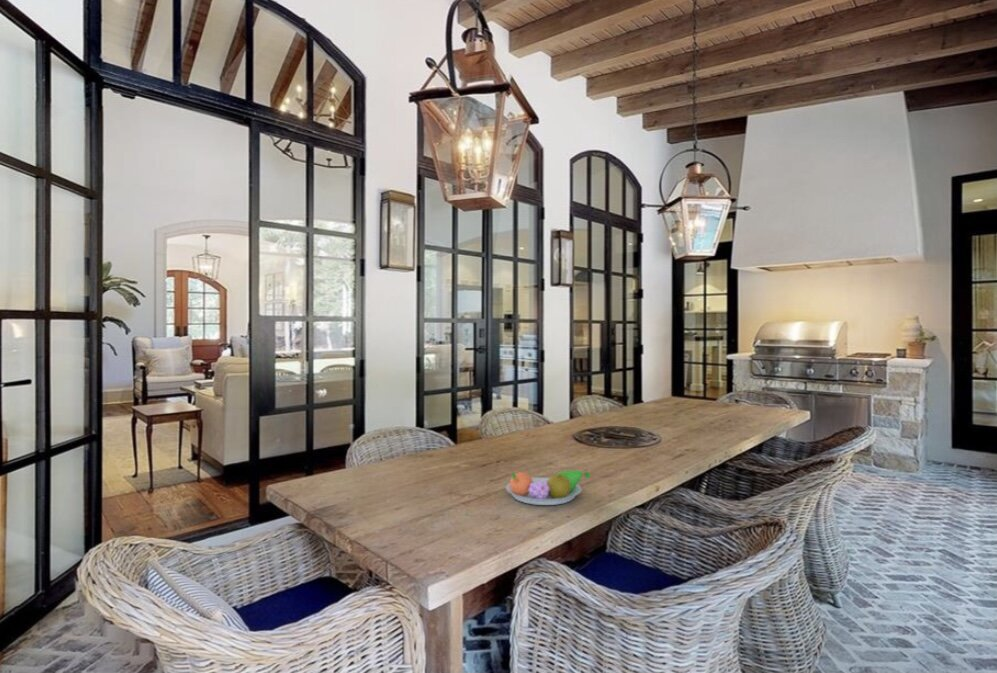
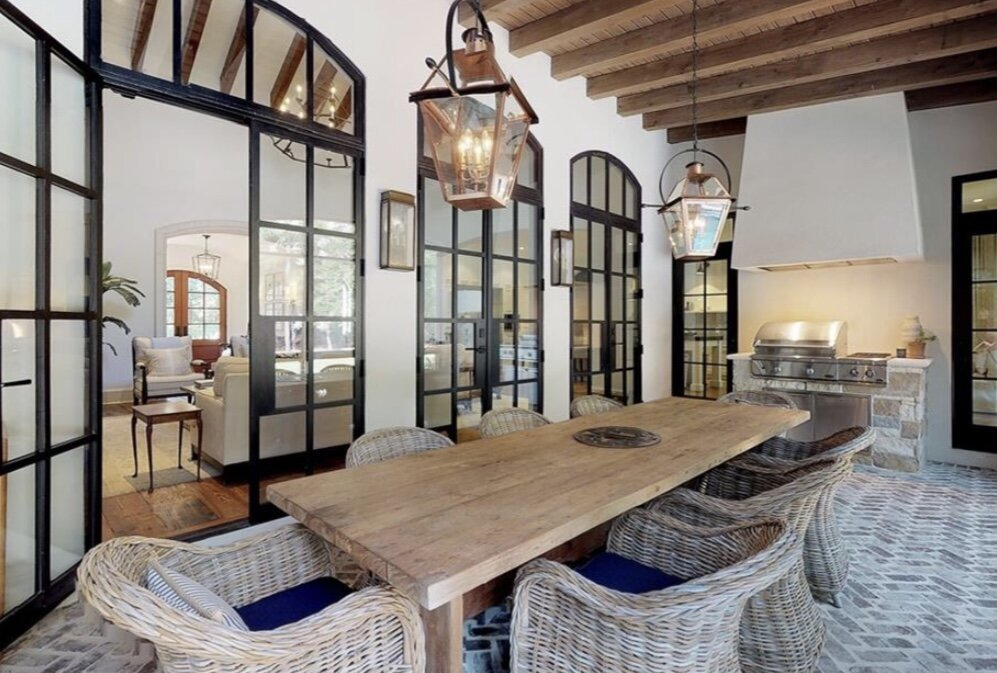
- fruit bowl [505,469,591,506]
